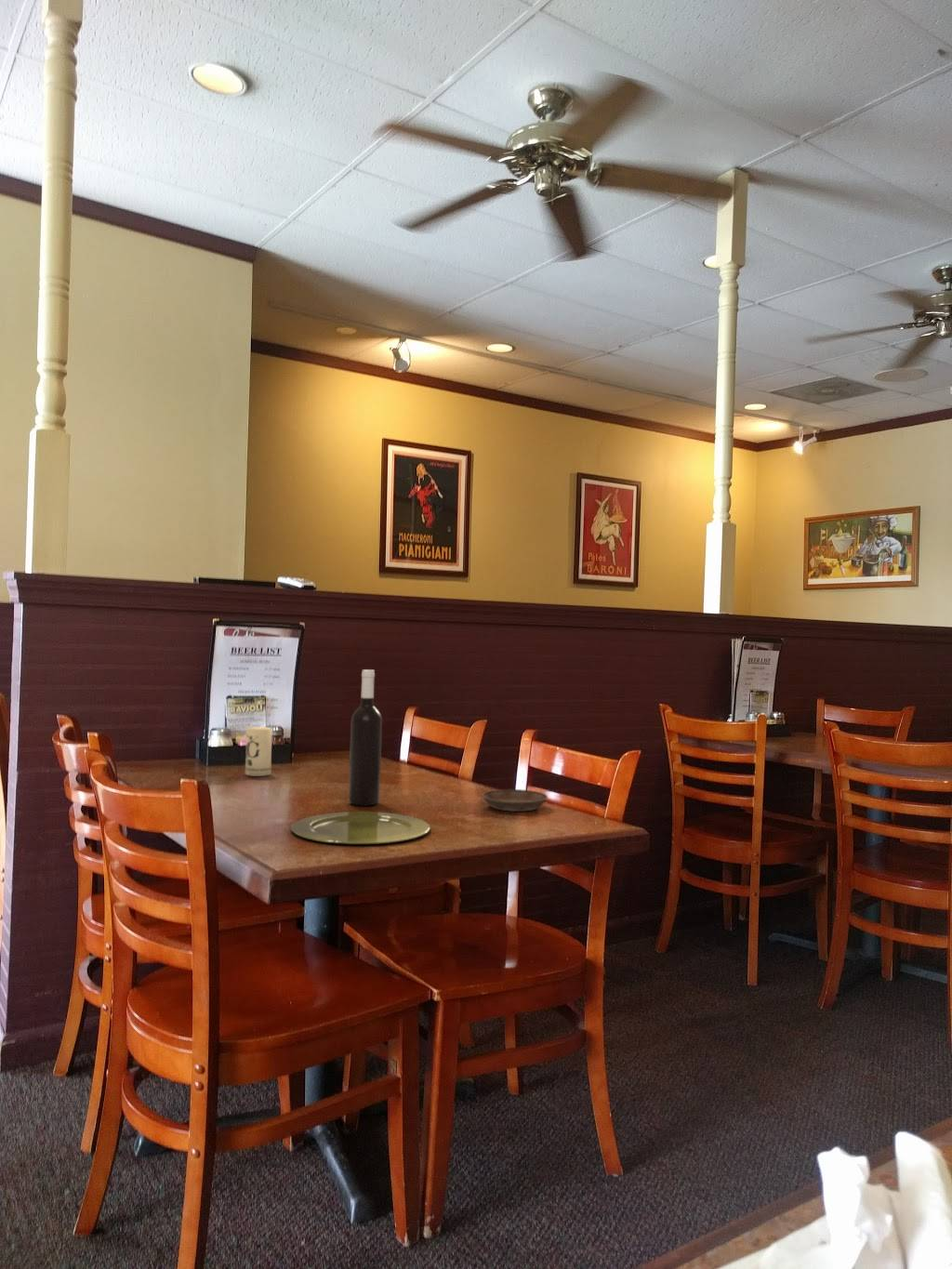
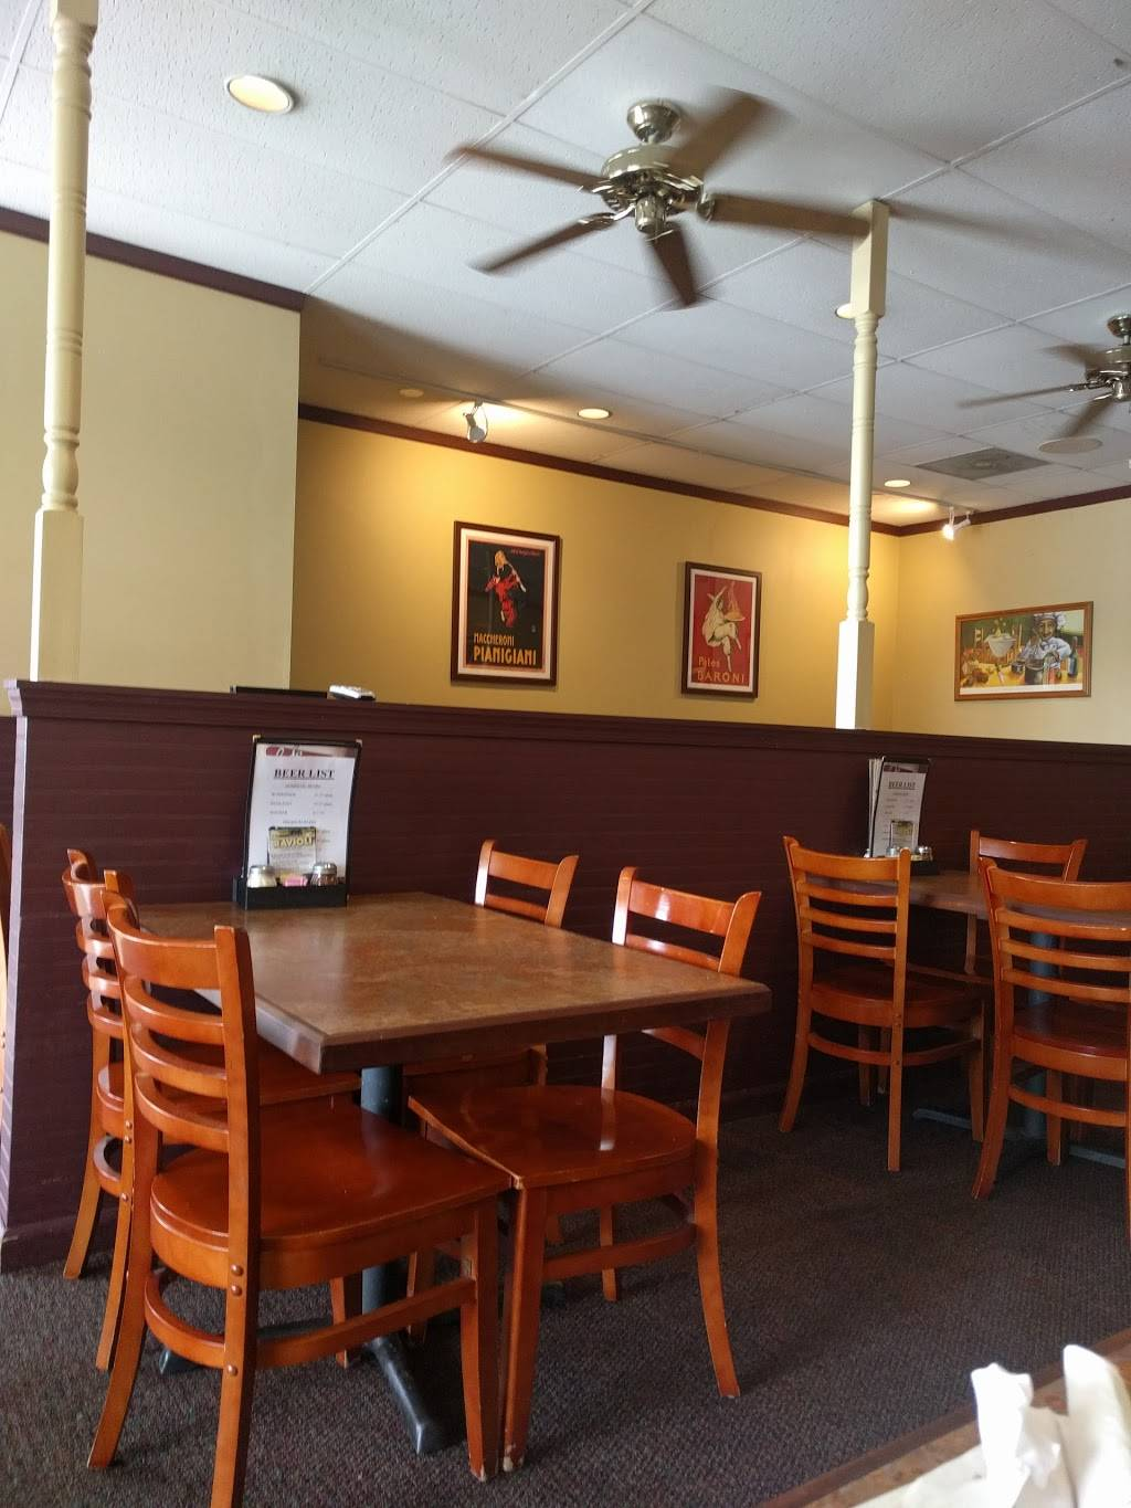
- candle [245,726,273,777]
- saucer [482,788,549,813]
- wine bottle [348,668,383,807]
- plate [290,811,431,845]
